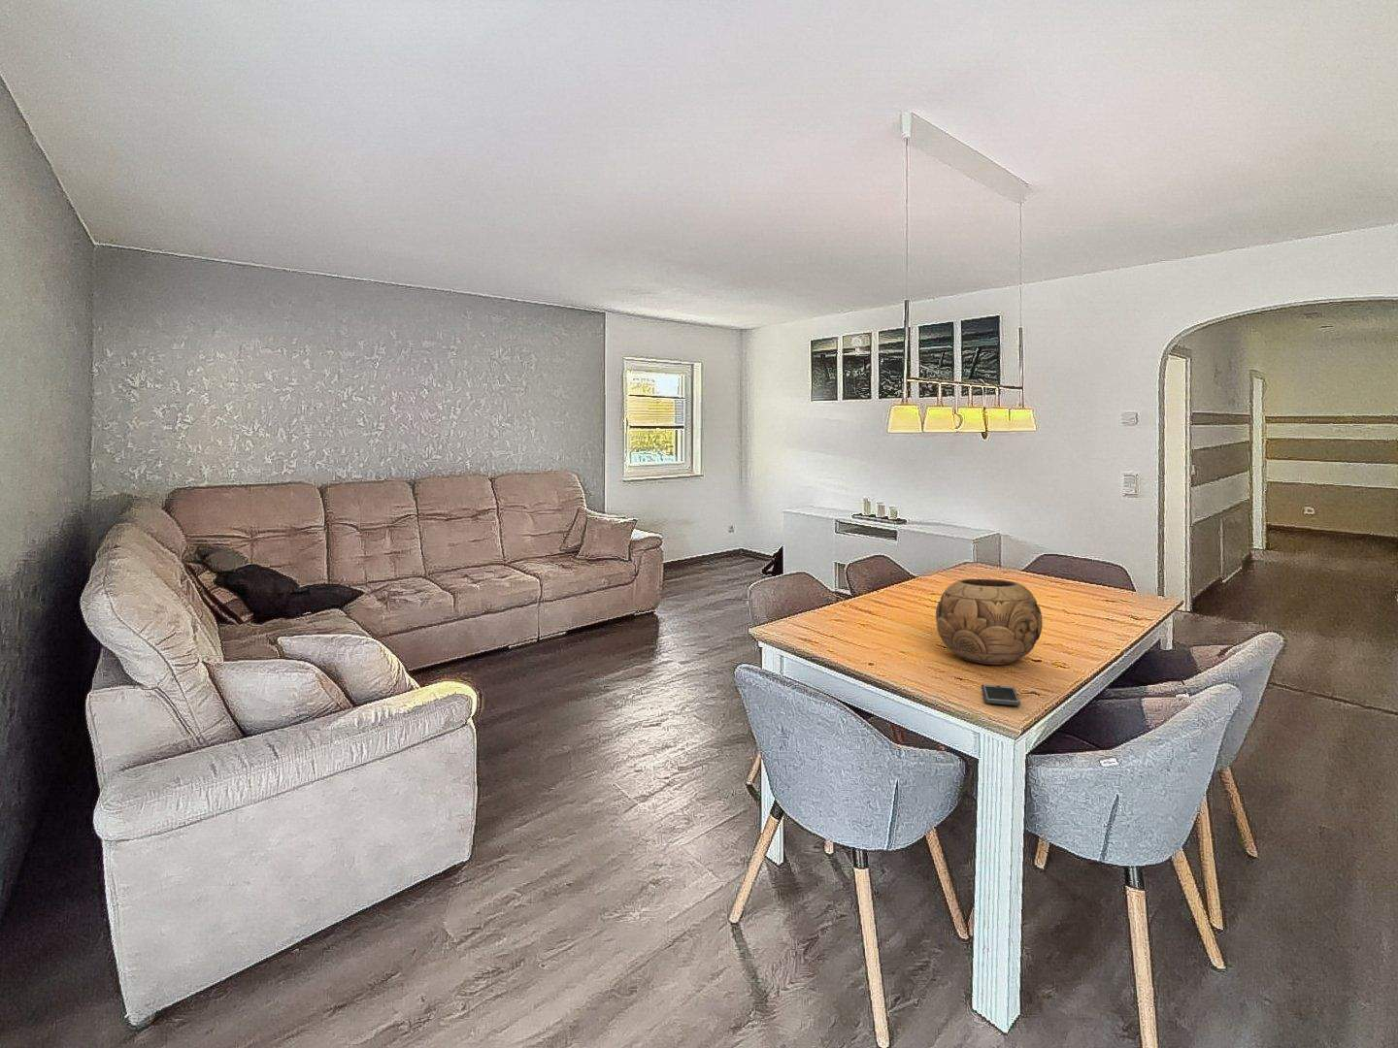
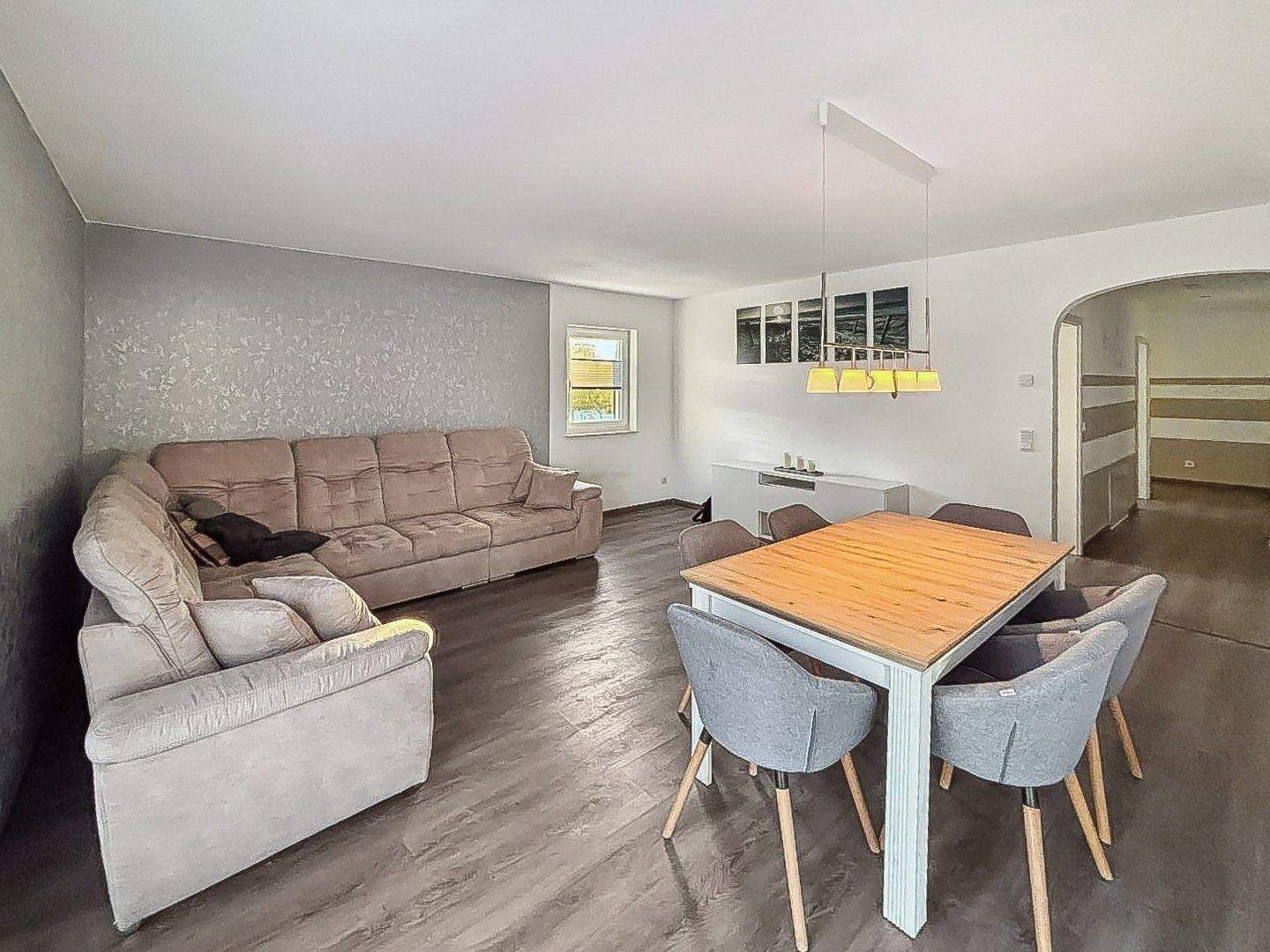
- smartphone [982,684,1022,707]
- decorative bowl [935,578,1044,666]
